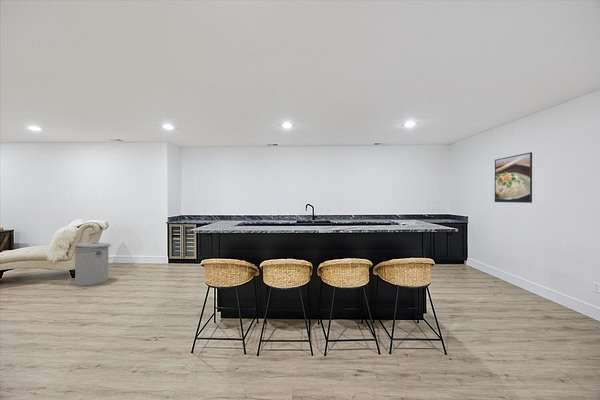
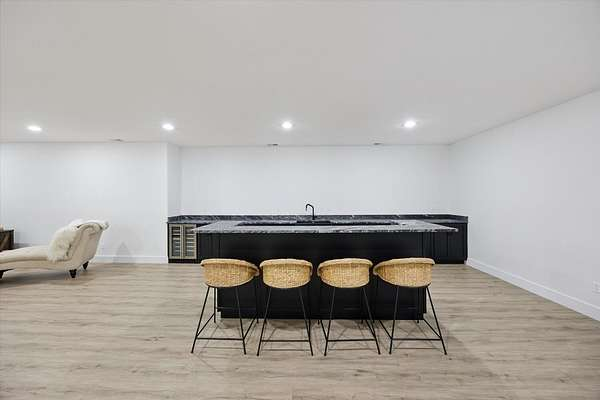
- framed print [494,151,533,204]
- can [74,242,112,287]
